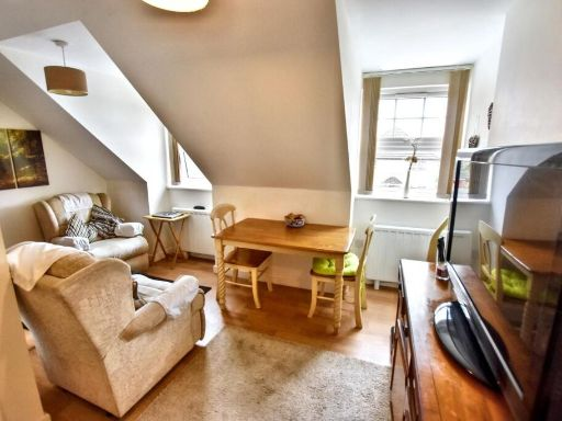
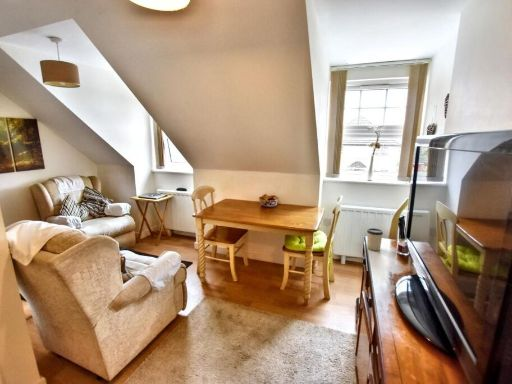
+ cup [366,227,384,252]
